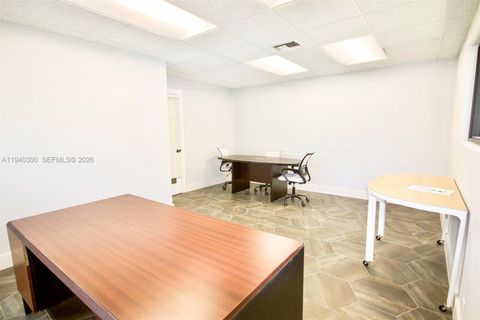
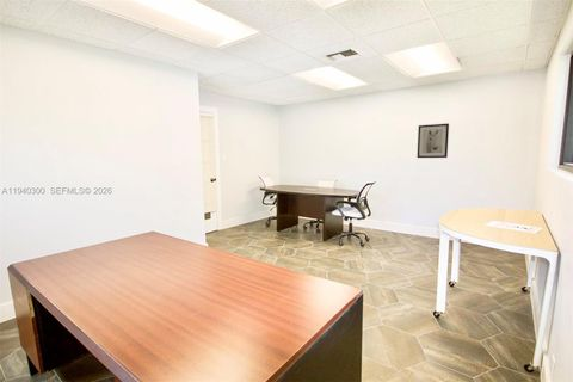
+ wall art [415,122,450,159]
